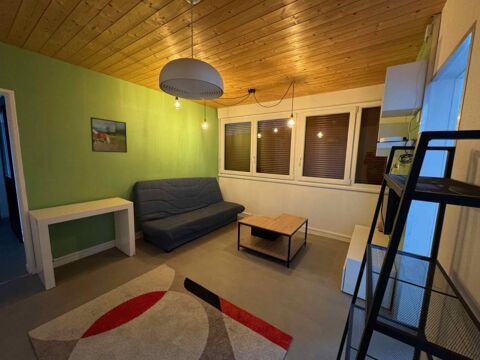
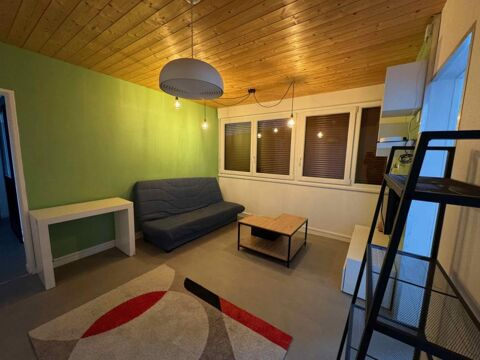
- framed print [89,116,128,154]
